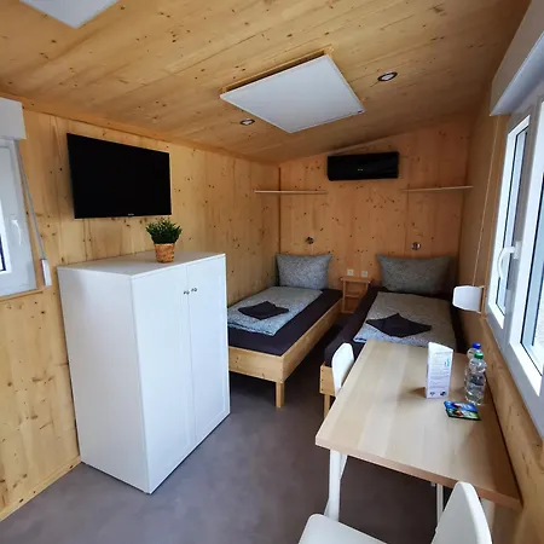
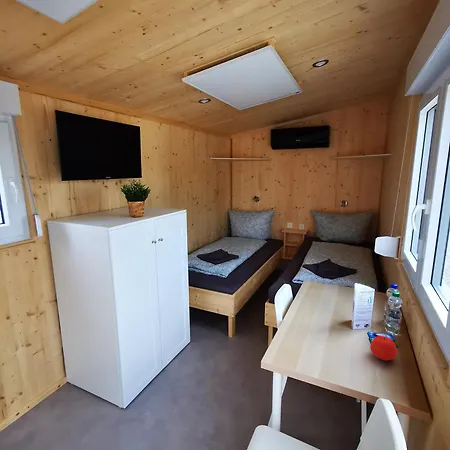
+ apple [369,335,398,361]
